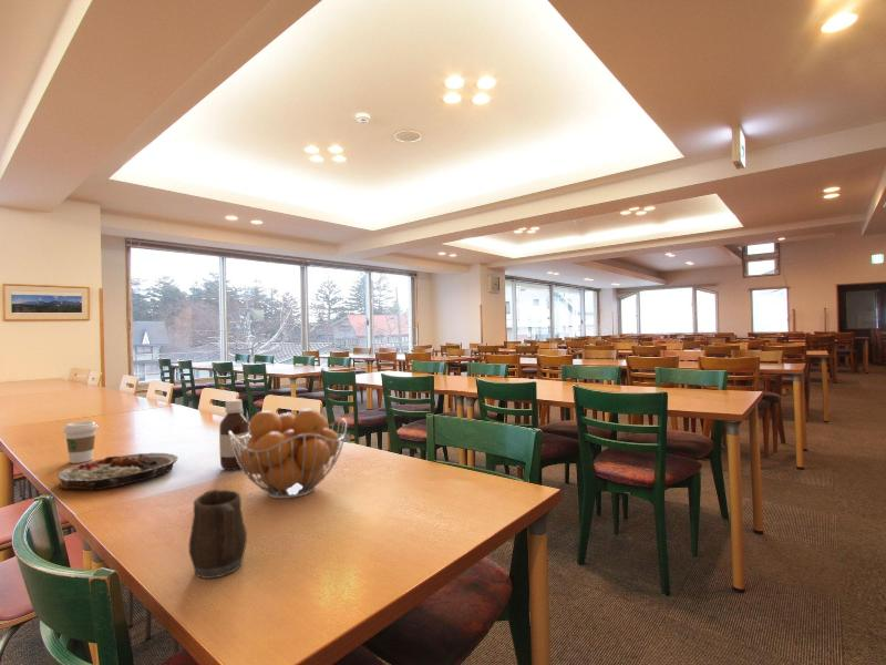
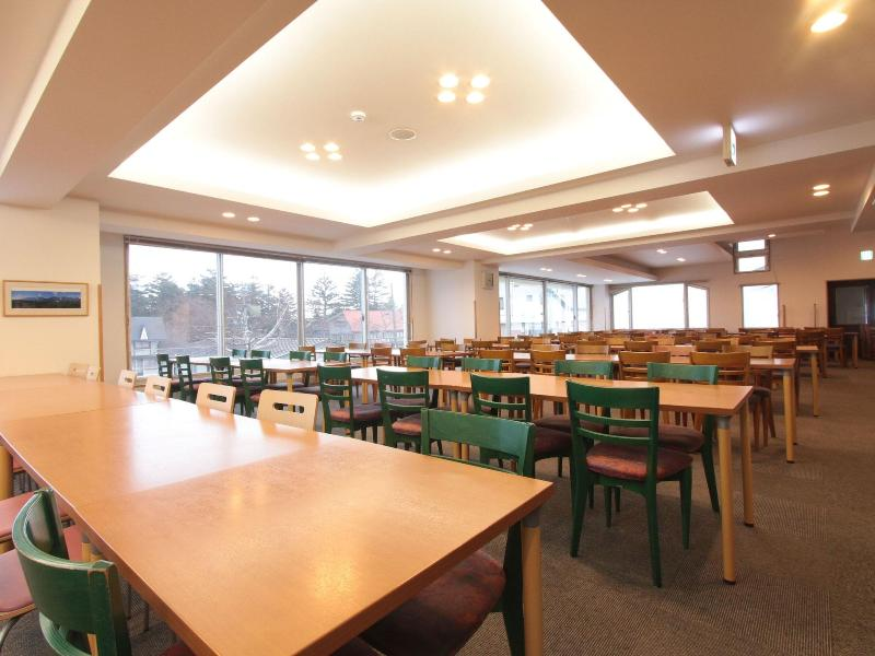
- bottle [218,398,250,471]
- coffee cup [62,420,99,464]
- fruit basket [229,408,348,500]
- mug [188,489,248,580]
- plate [56,452,179,492]
